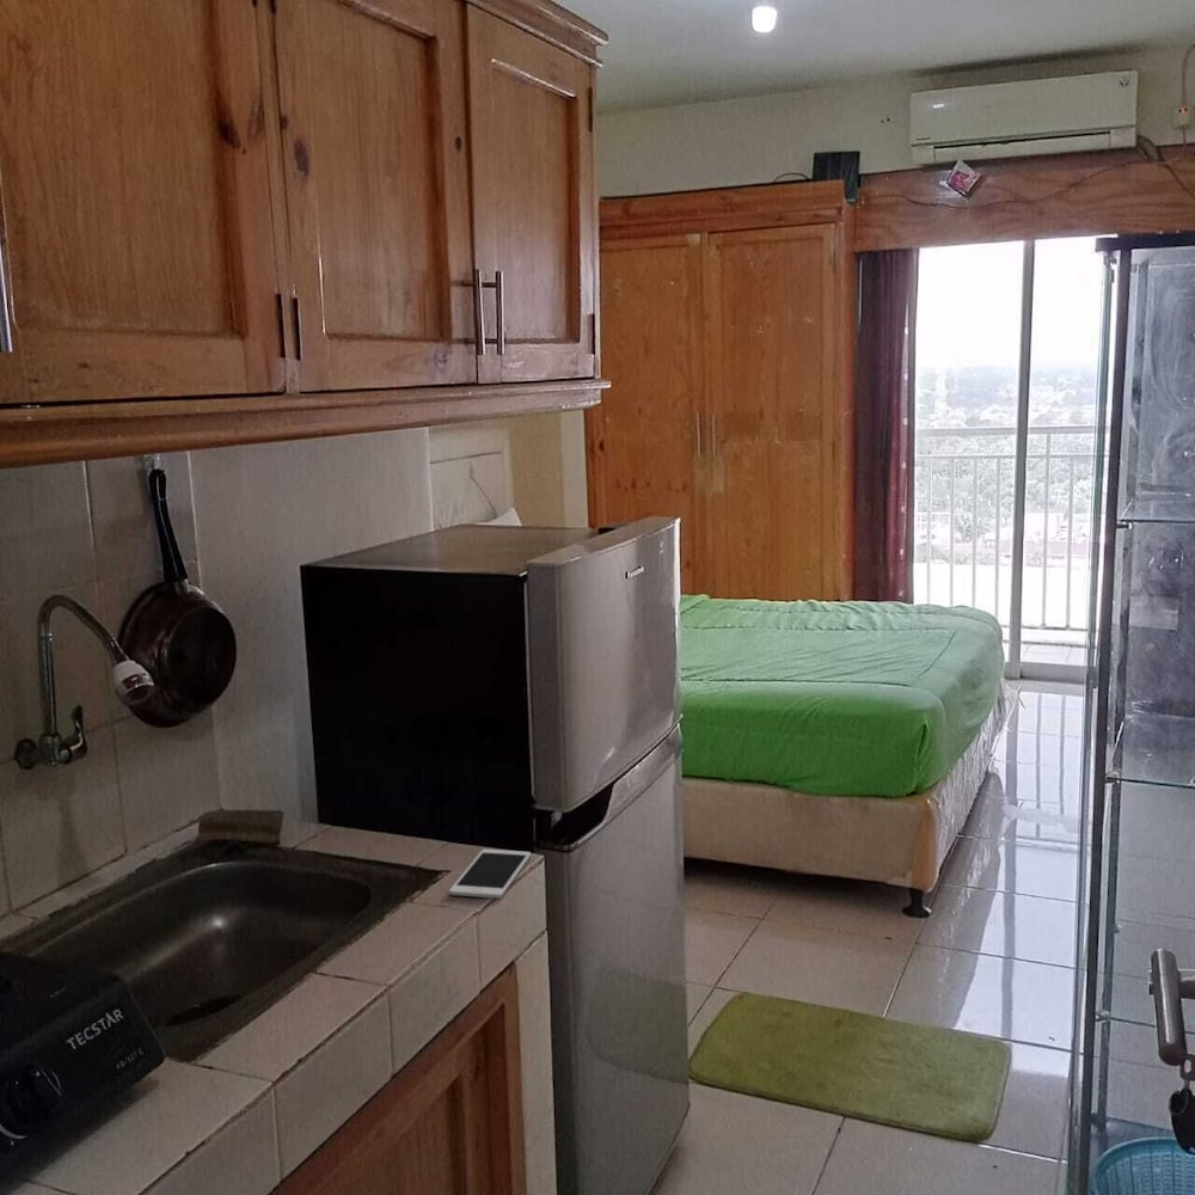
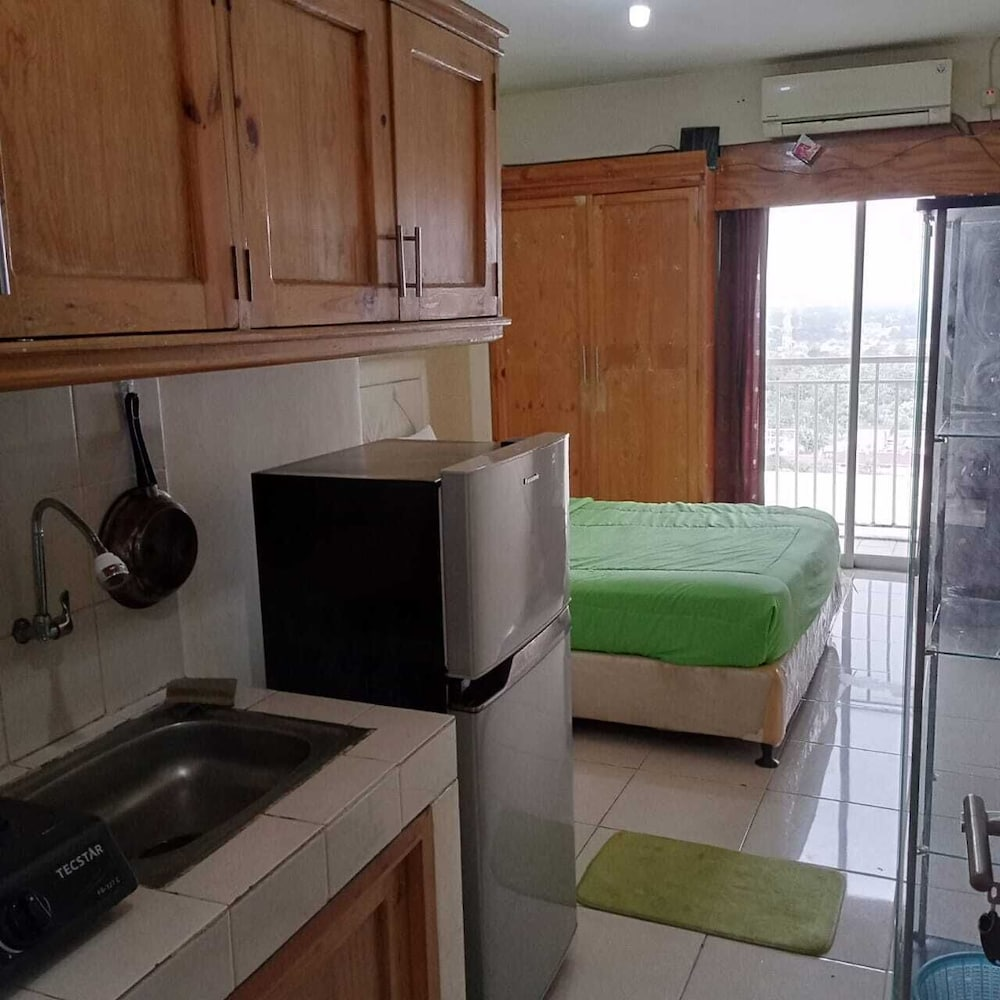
- cell phone [448,848,532,900]
